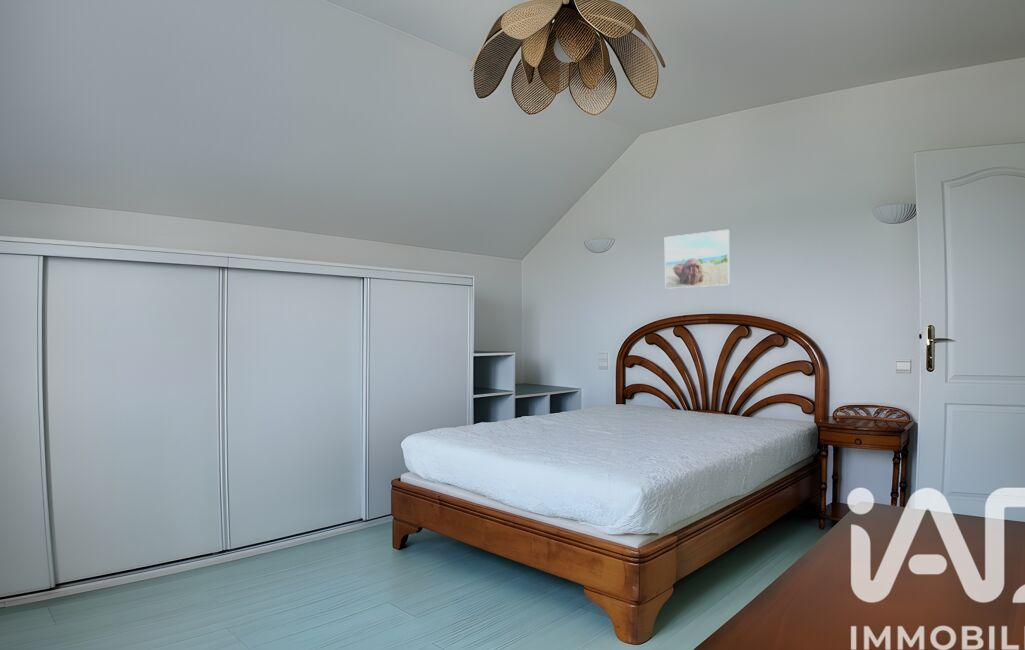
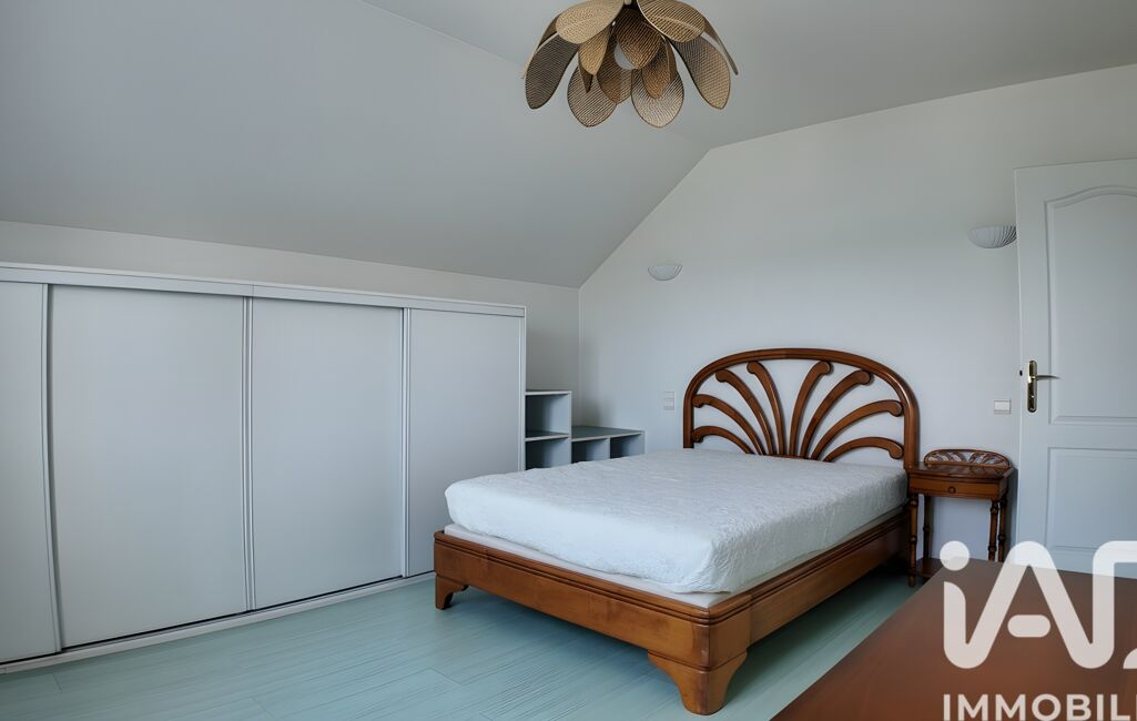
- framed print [664,229,731,290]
